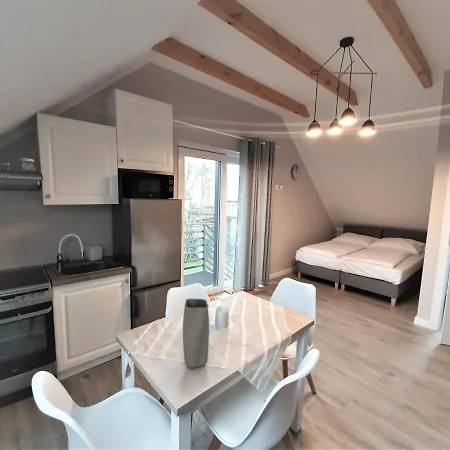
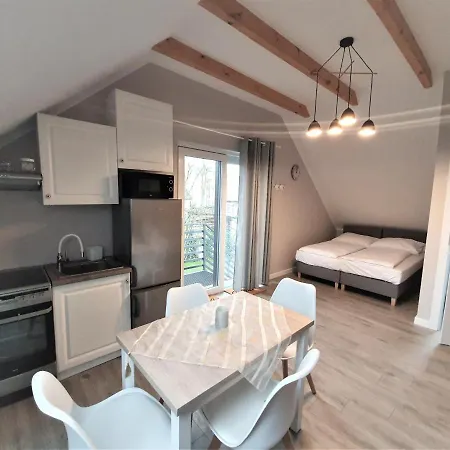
- vase [182,298,210,369]
